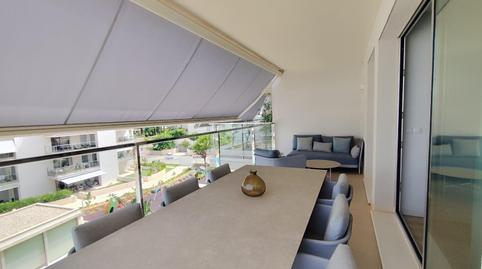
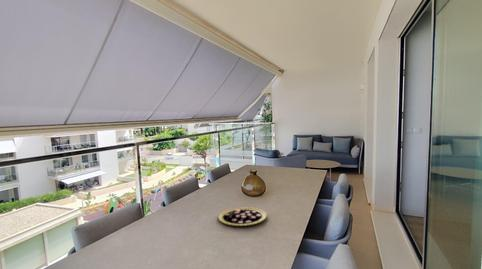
+ pizza [217,206,268,227]
